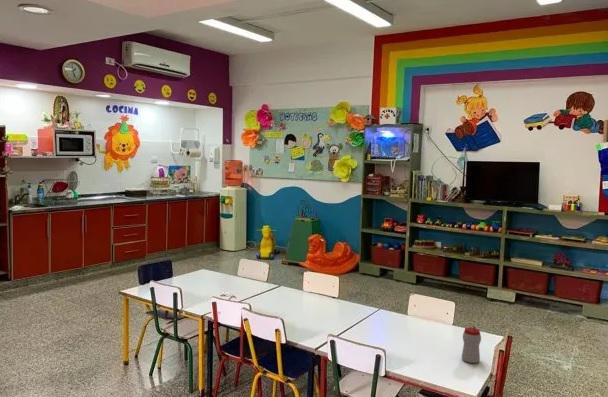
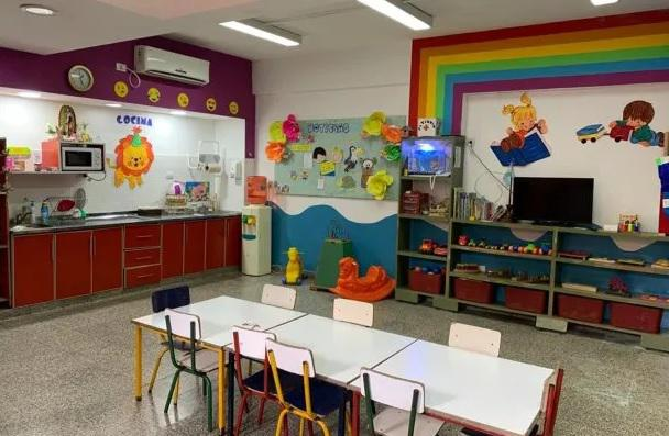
- sippy cup [461,324,482,364]
